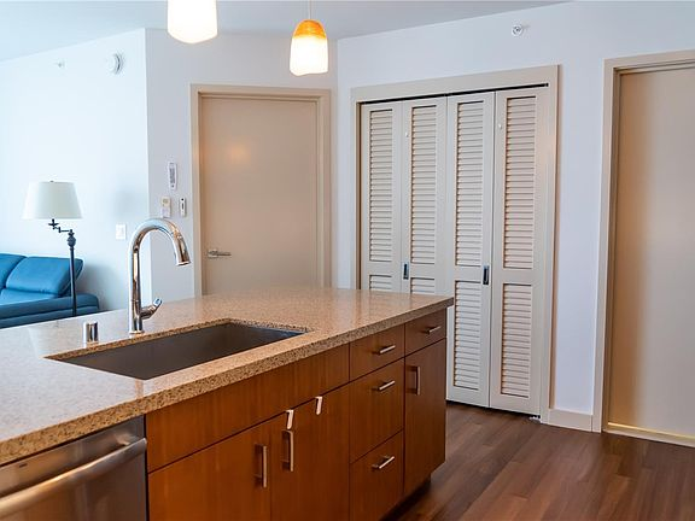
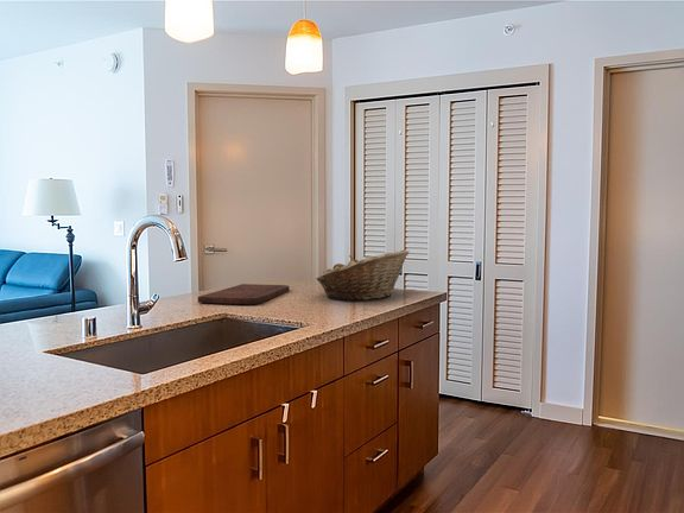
+ fruit basket [315,249,410,302]
+ cutting board [197,283,291,305]
